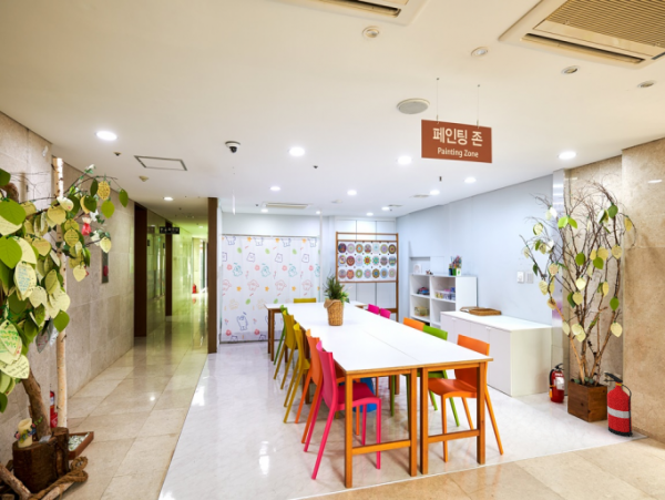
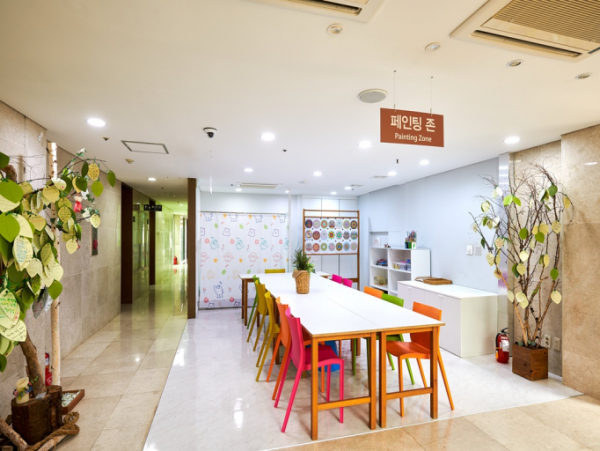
- fire extinguisher [602,371,634,438]
